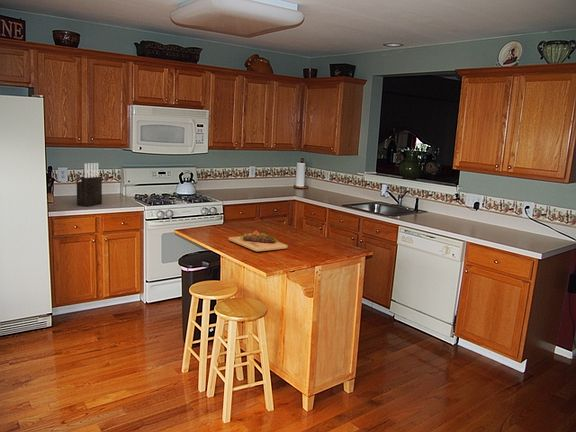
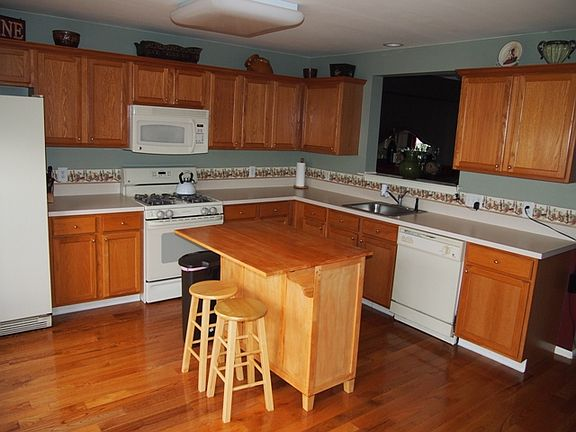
- knife block [76,162,103,207]
- cutting board [228,229,289,252]
